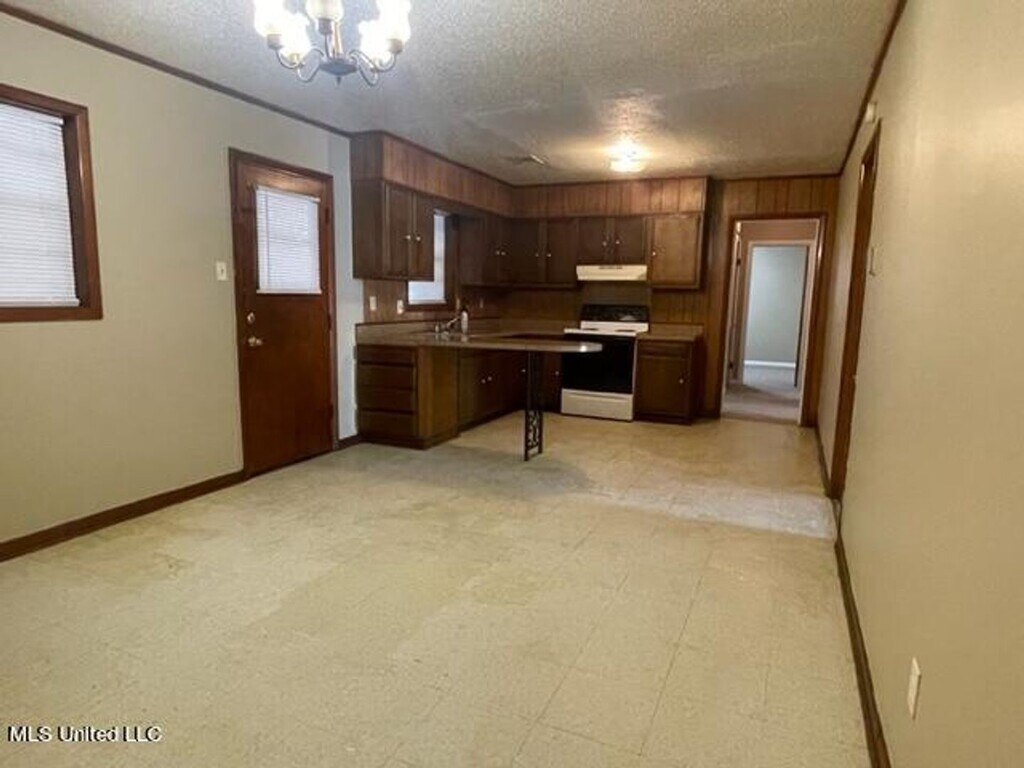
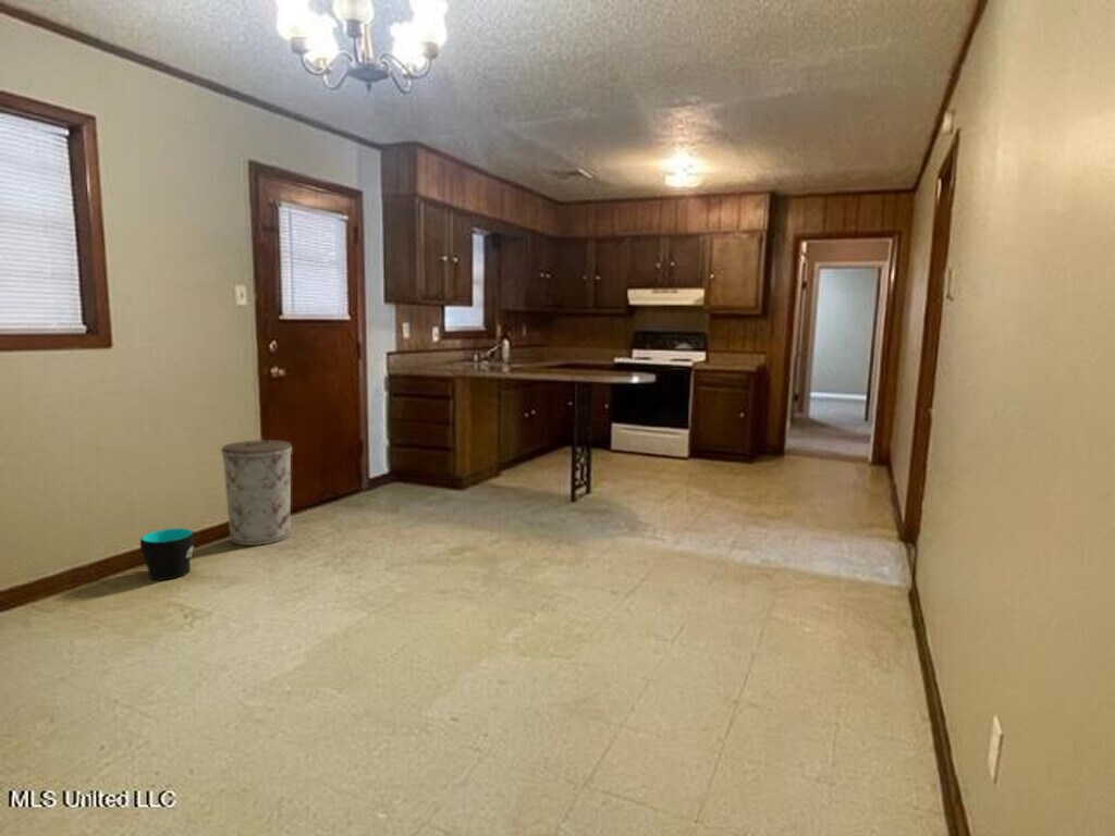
+ trash can [220,439,293,546]
+ cup sleeve [139,527,195,581]
